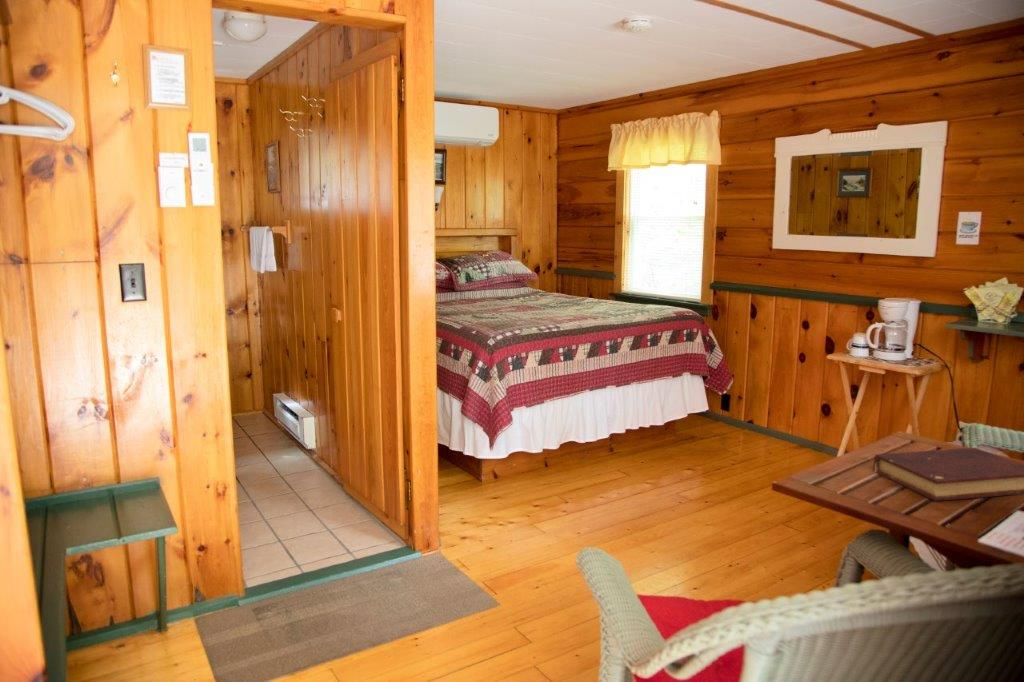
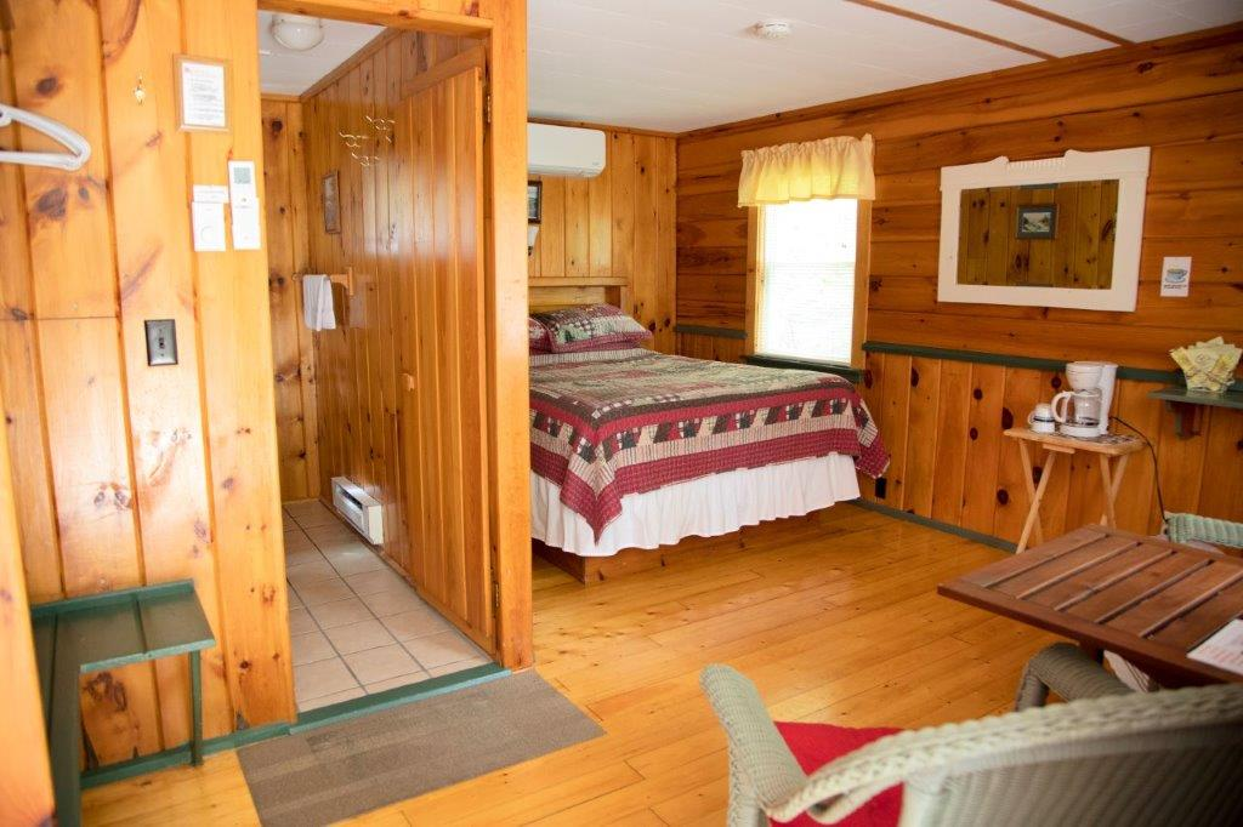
- book [872,447,1024,502]
